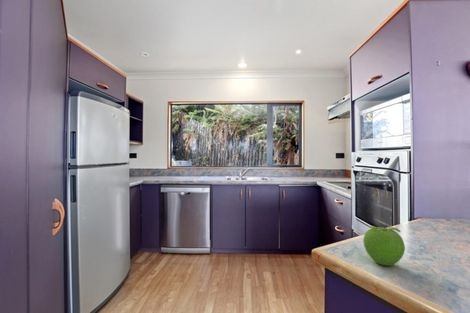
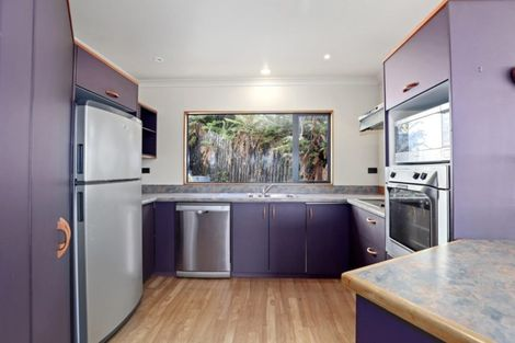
- fruit [362,223,406,267]
